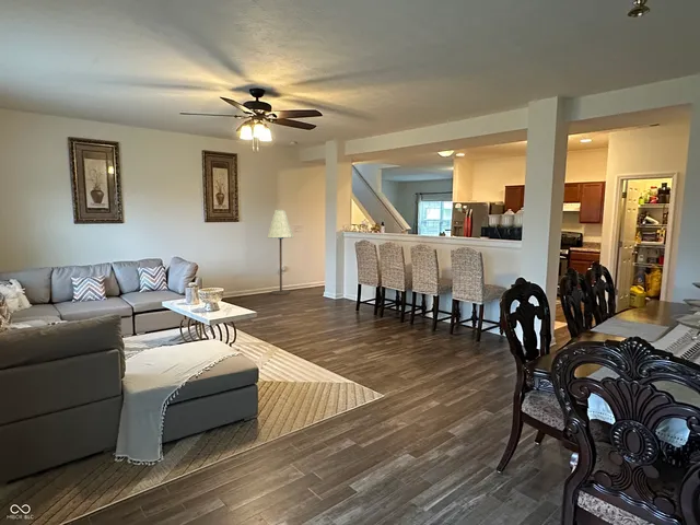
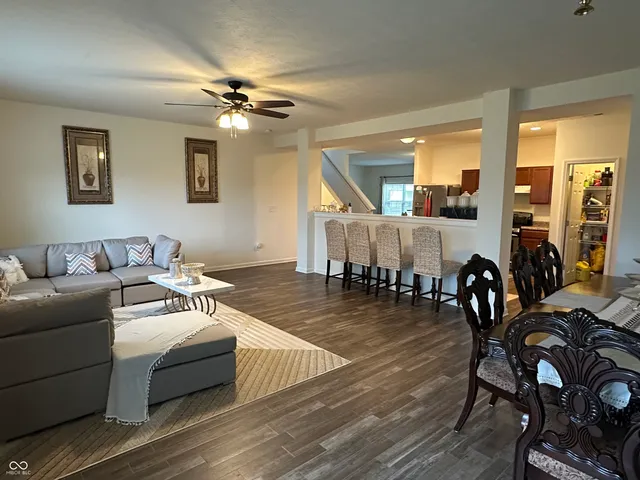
- floor lamp [266,209,295,296]
